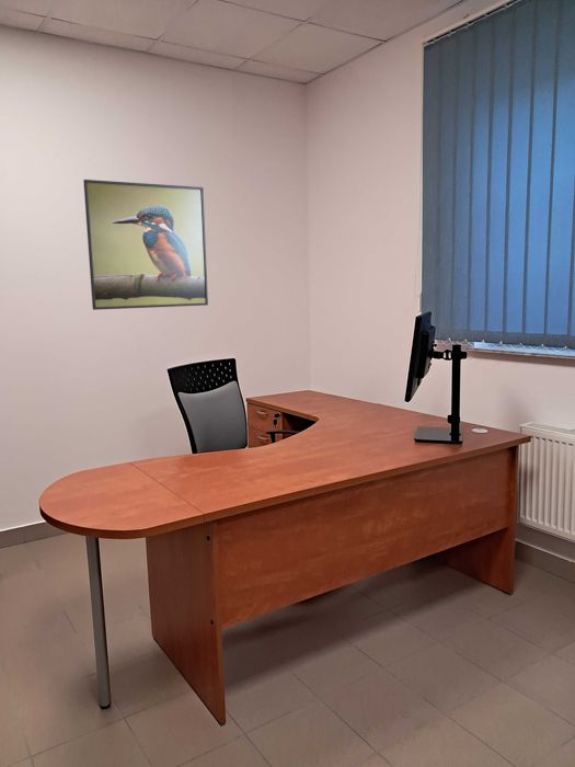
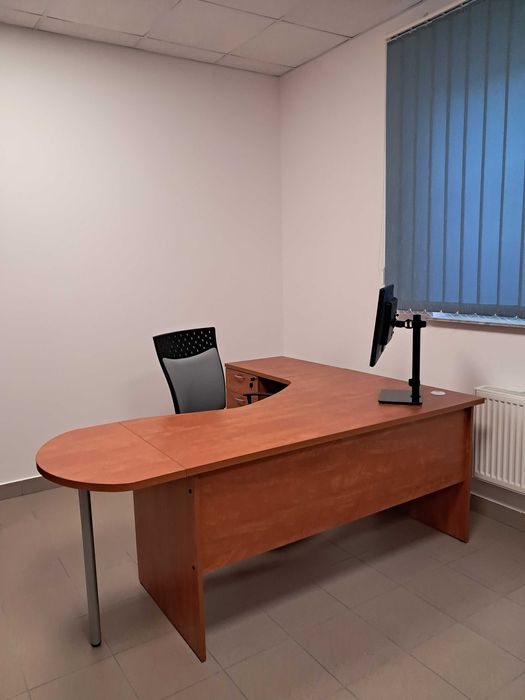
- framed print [82,179,209,311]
